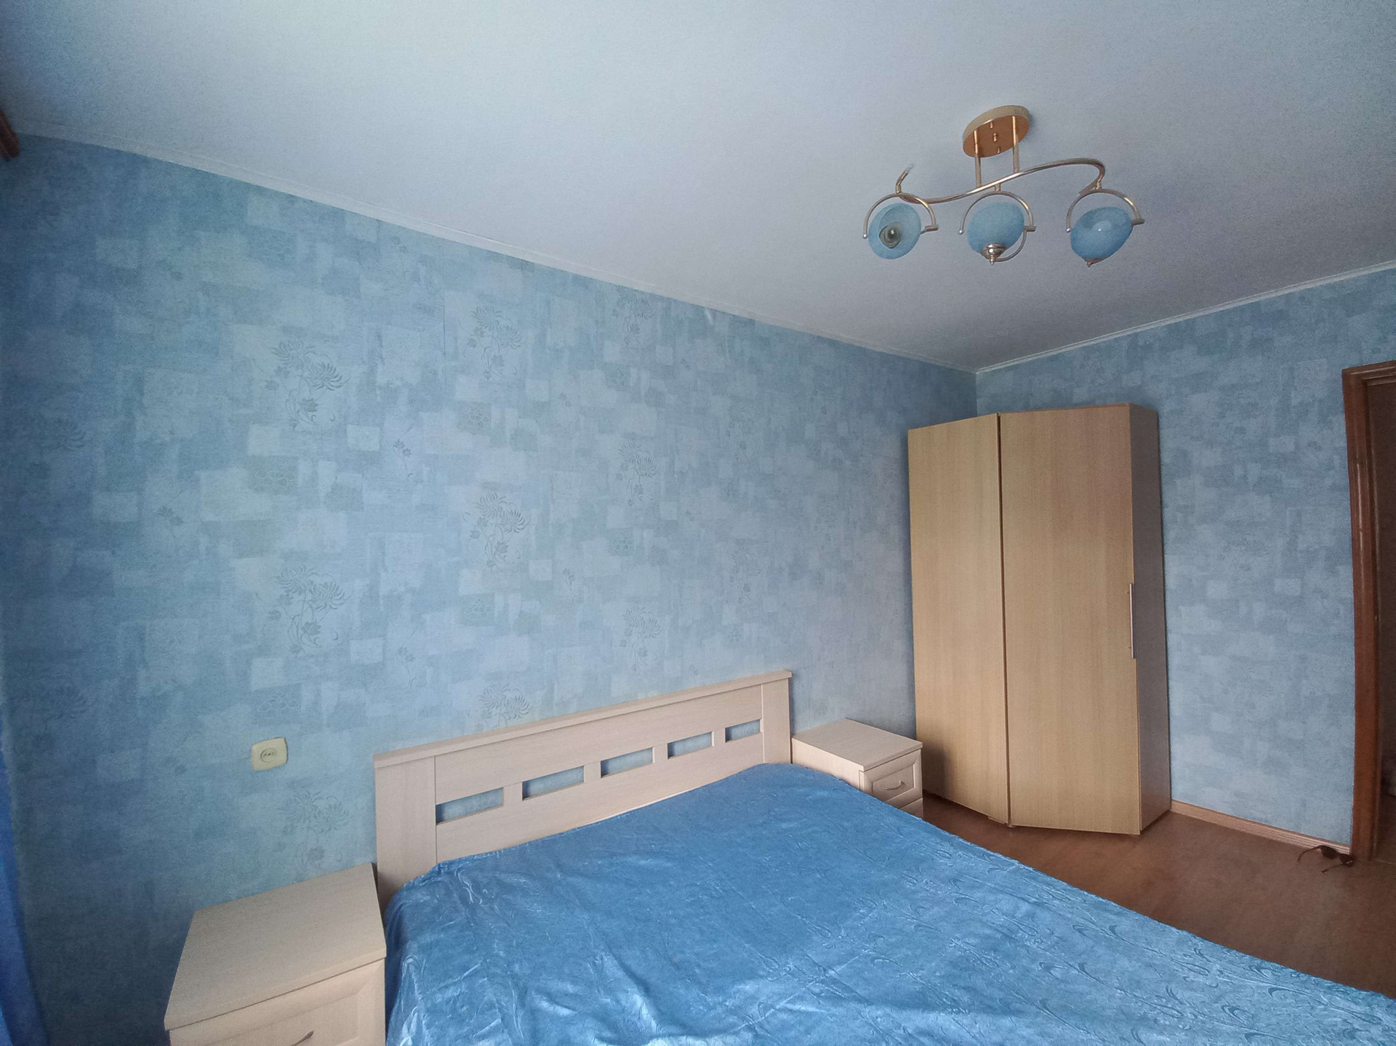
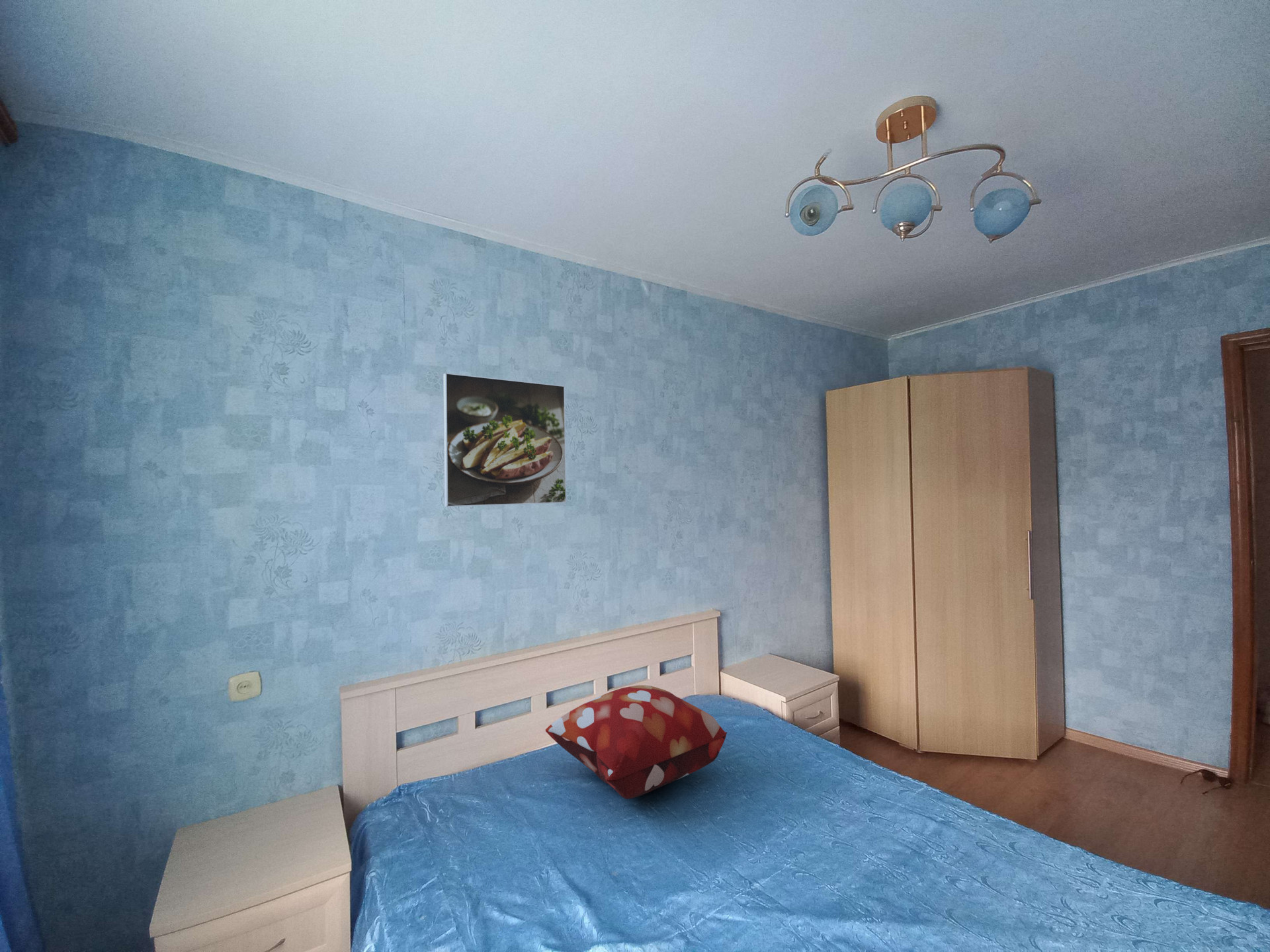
+ decorative pillow [545,685,728,799]
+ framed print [443,372,567,508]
